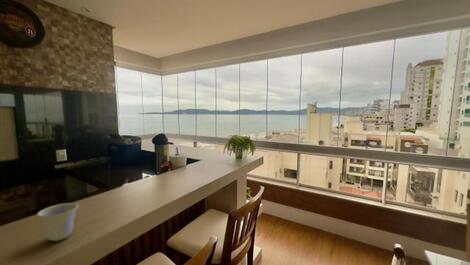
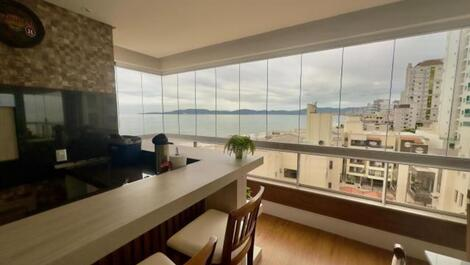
- cup [36,202,79,242]
